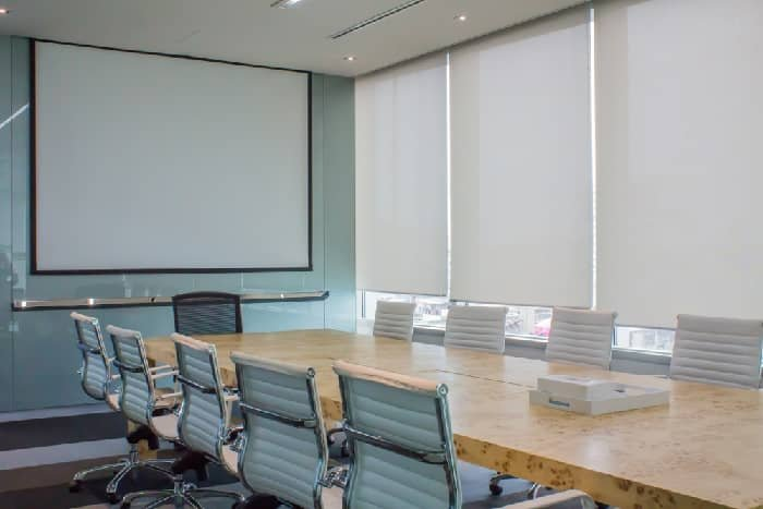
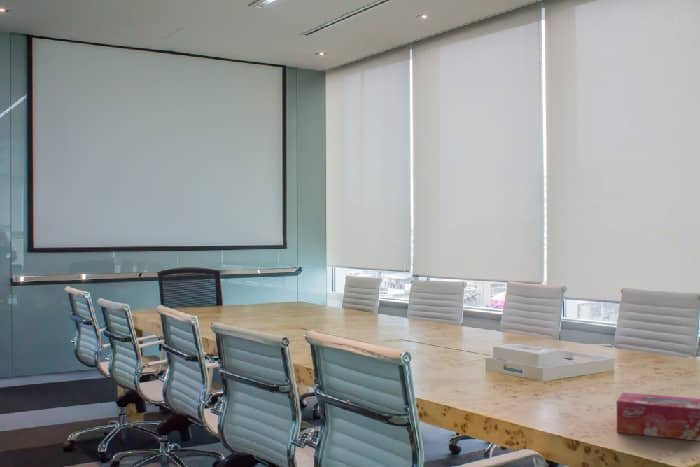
+ tissue box [616,391,700,442]
